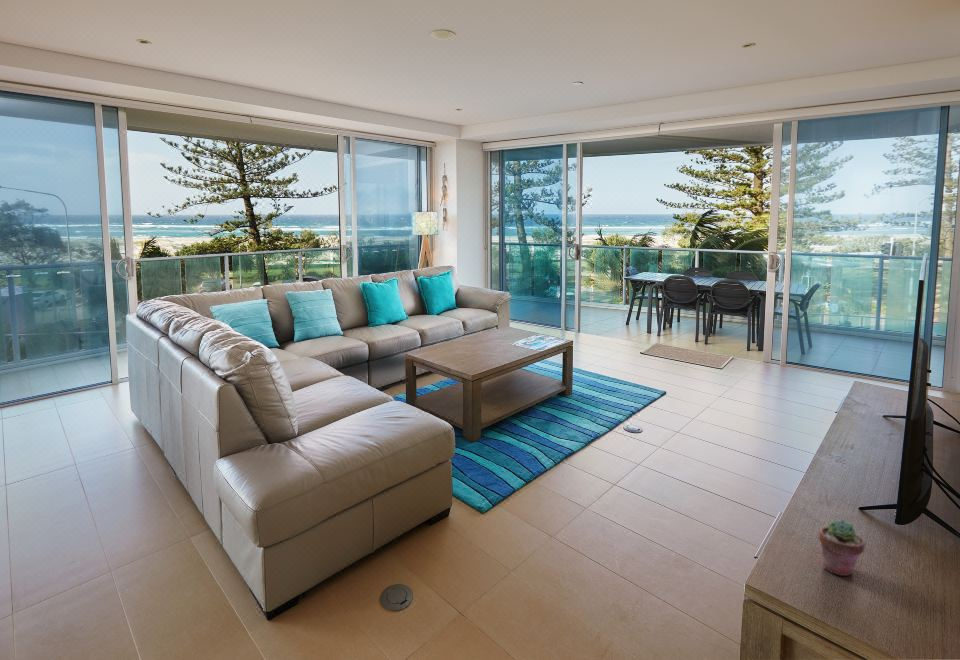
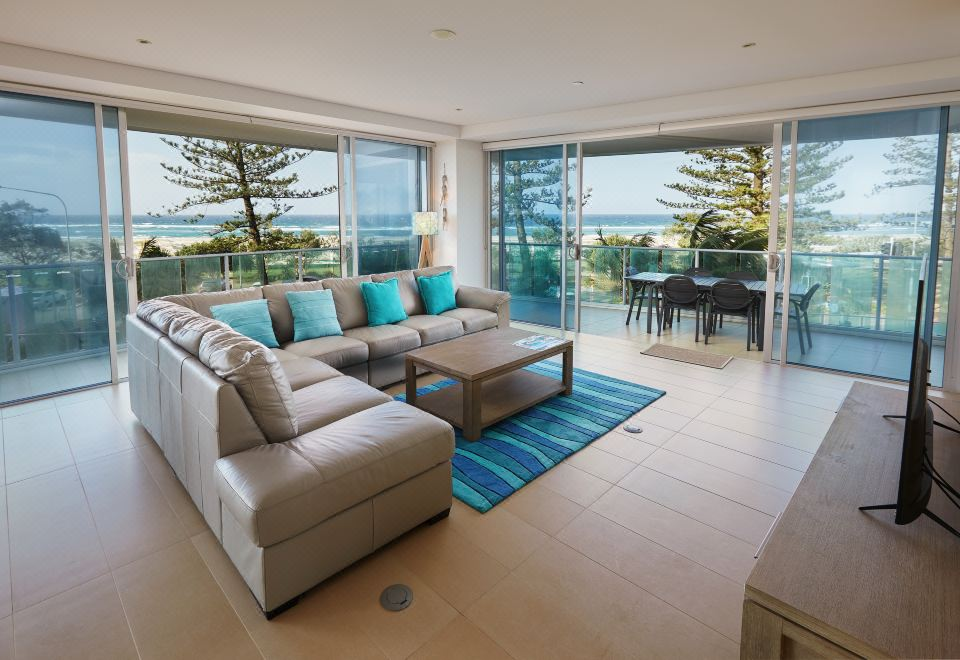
- potted succulent [818,519,866,577]
